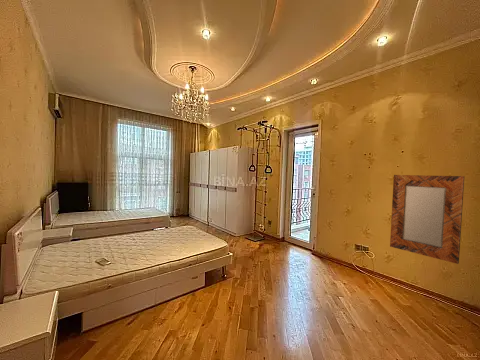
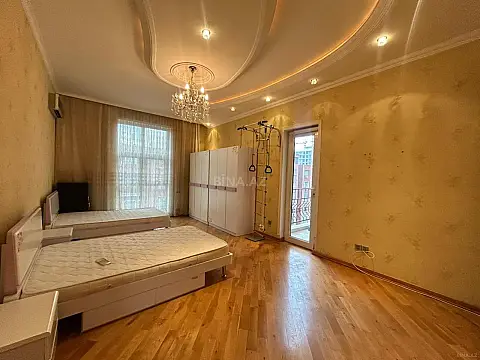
- home mirror [389,174,465,265]
